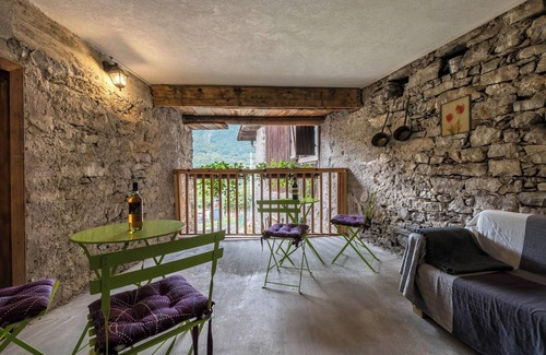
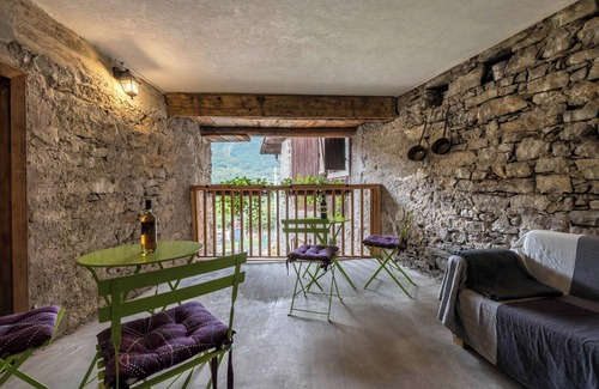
- wall art [439,93,473,139]
